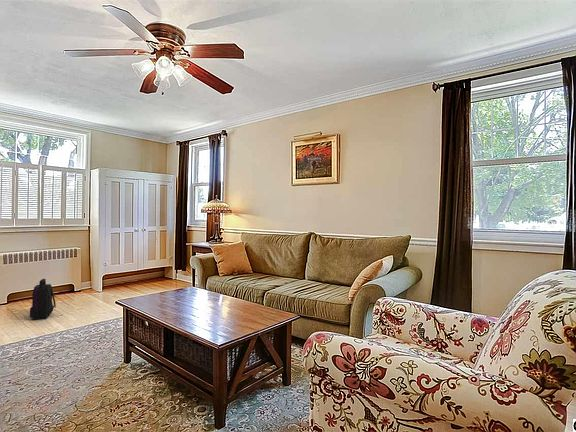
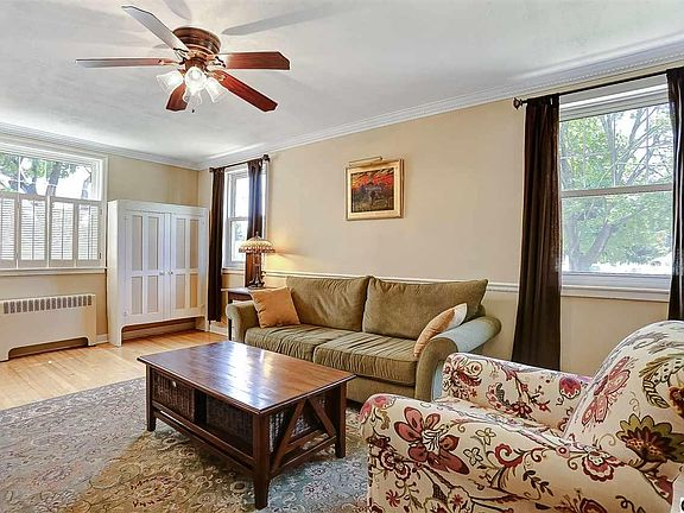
- backpack [29,278,57,321]
